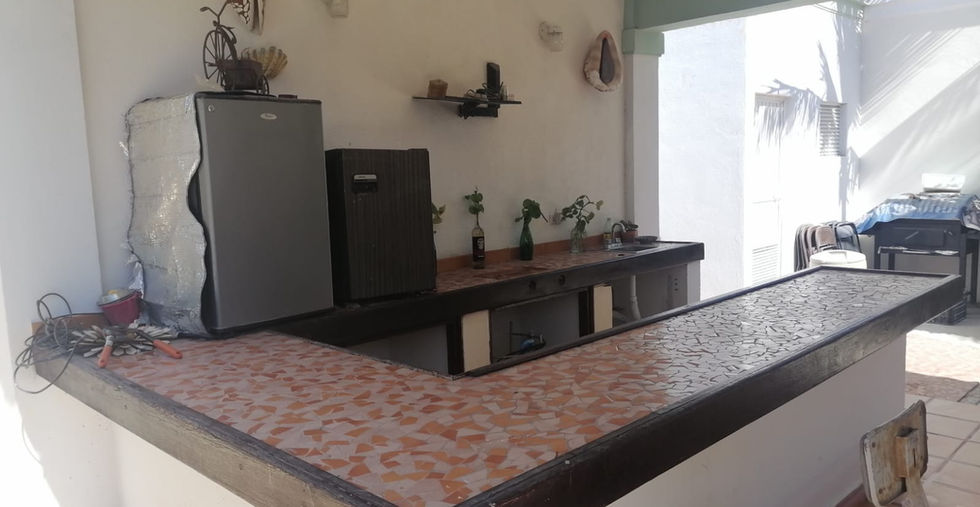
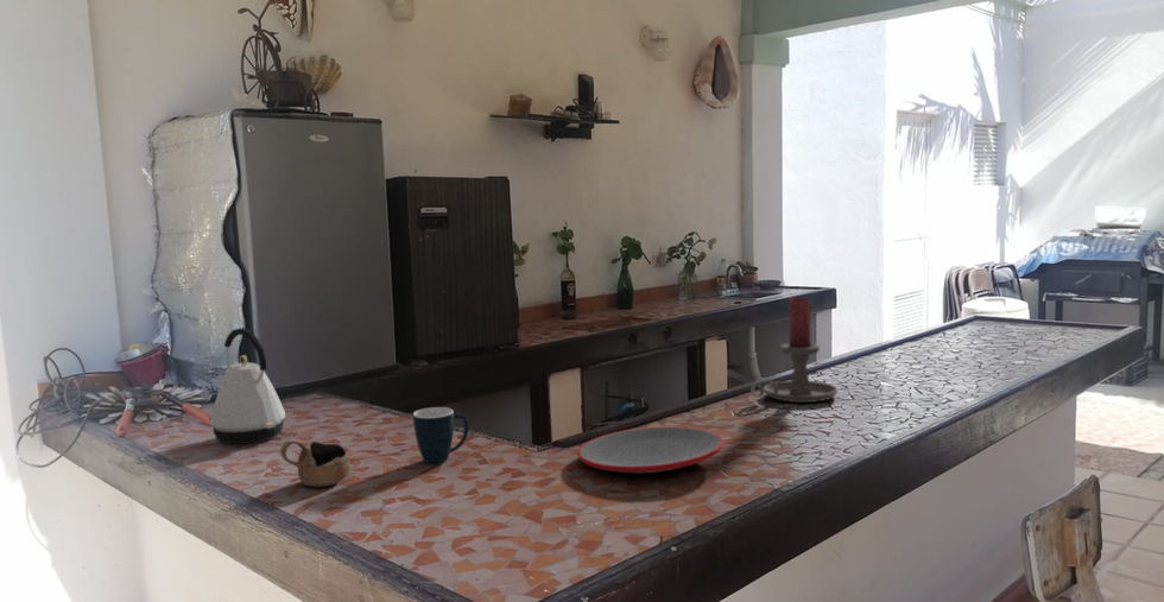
+ cup [279,438,352,488]
+ candle holder [749,296,839,404]
+ mug [412,406,470,464]
+ kettle [209,327,286,445]
+ plate [576,425,725,474]
